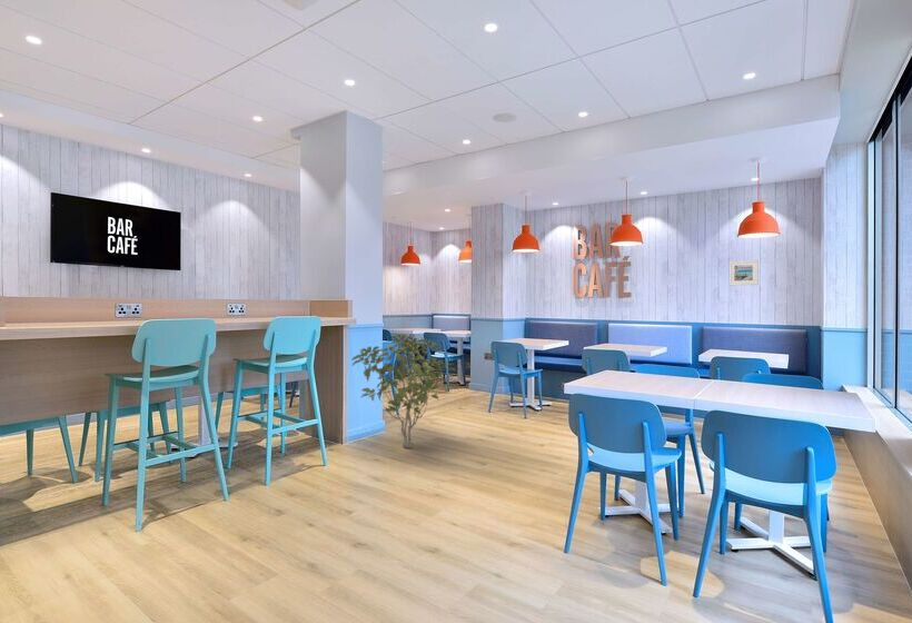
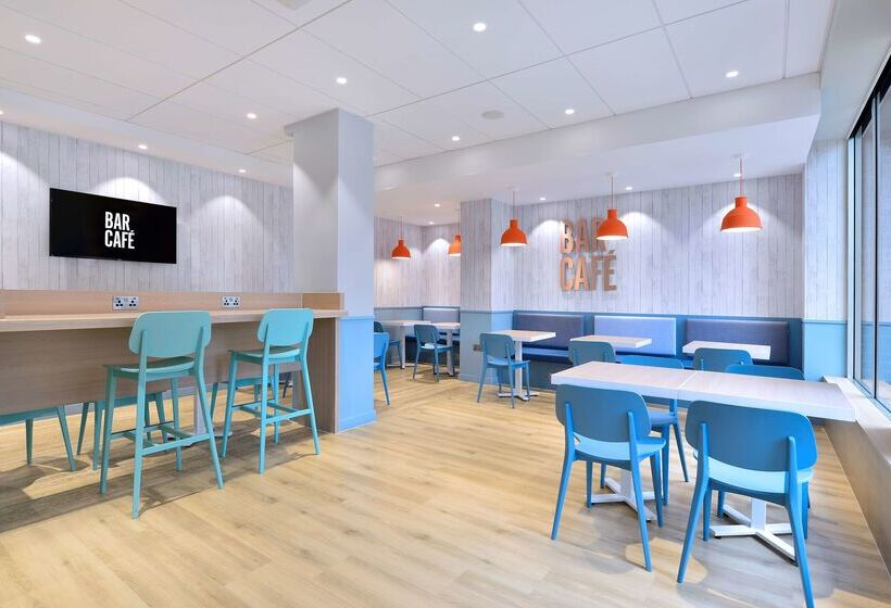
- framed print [728,259,760,287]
- shrub [350,334,456,448]
